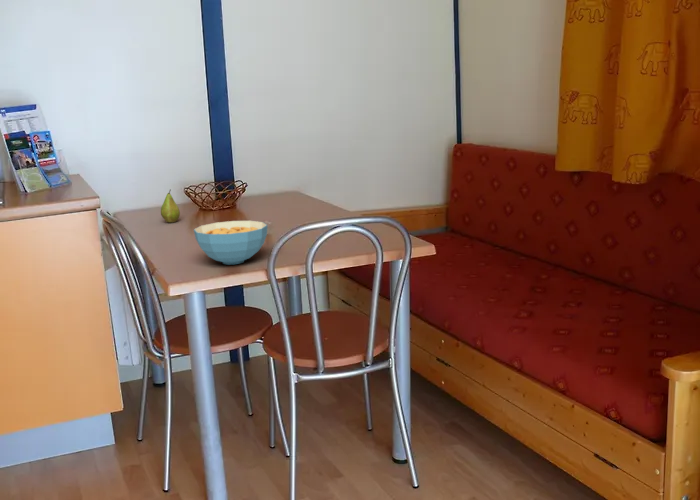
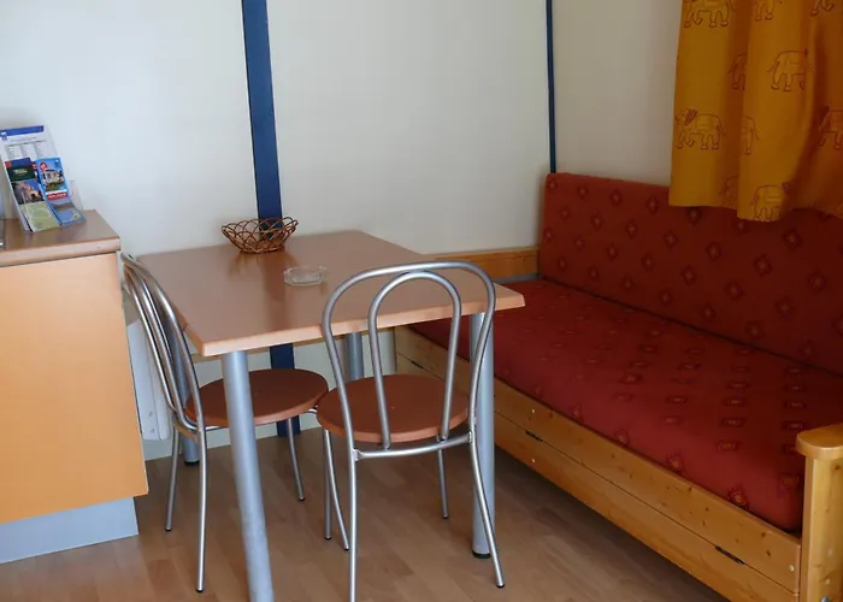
- fruit [160,189,181,224]
- cereal bowl [193,220,269,265]
